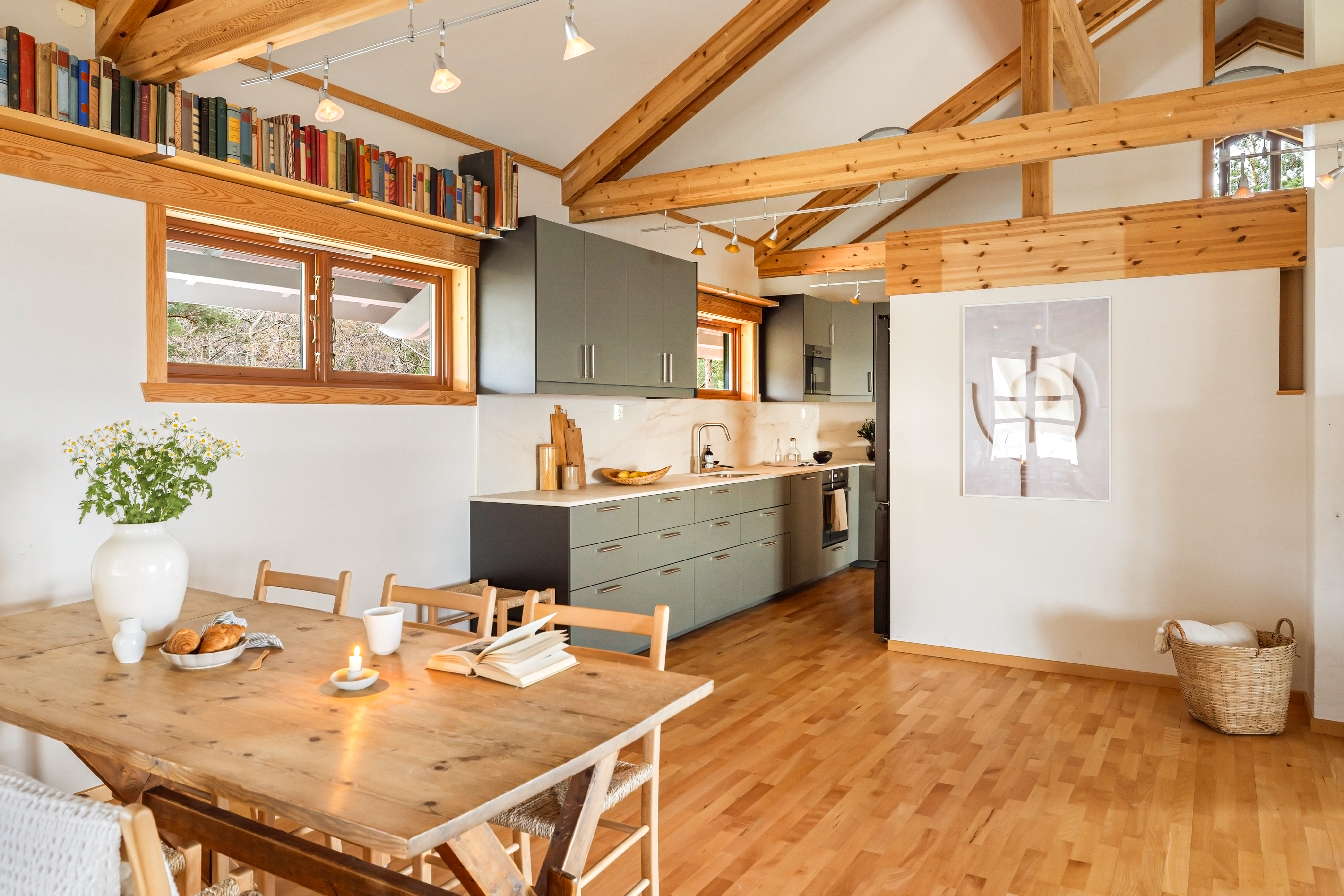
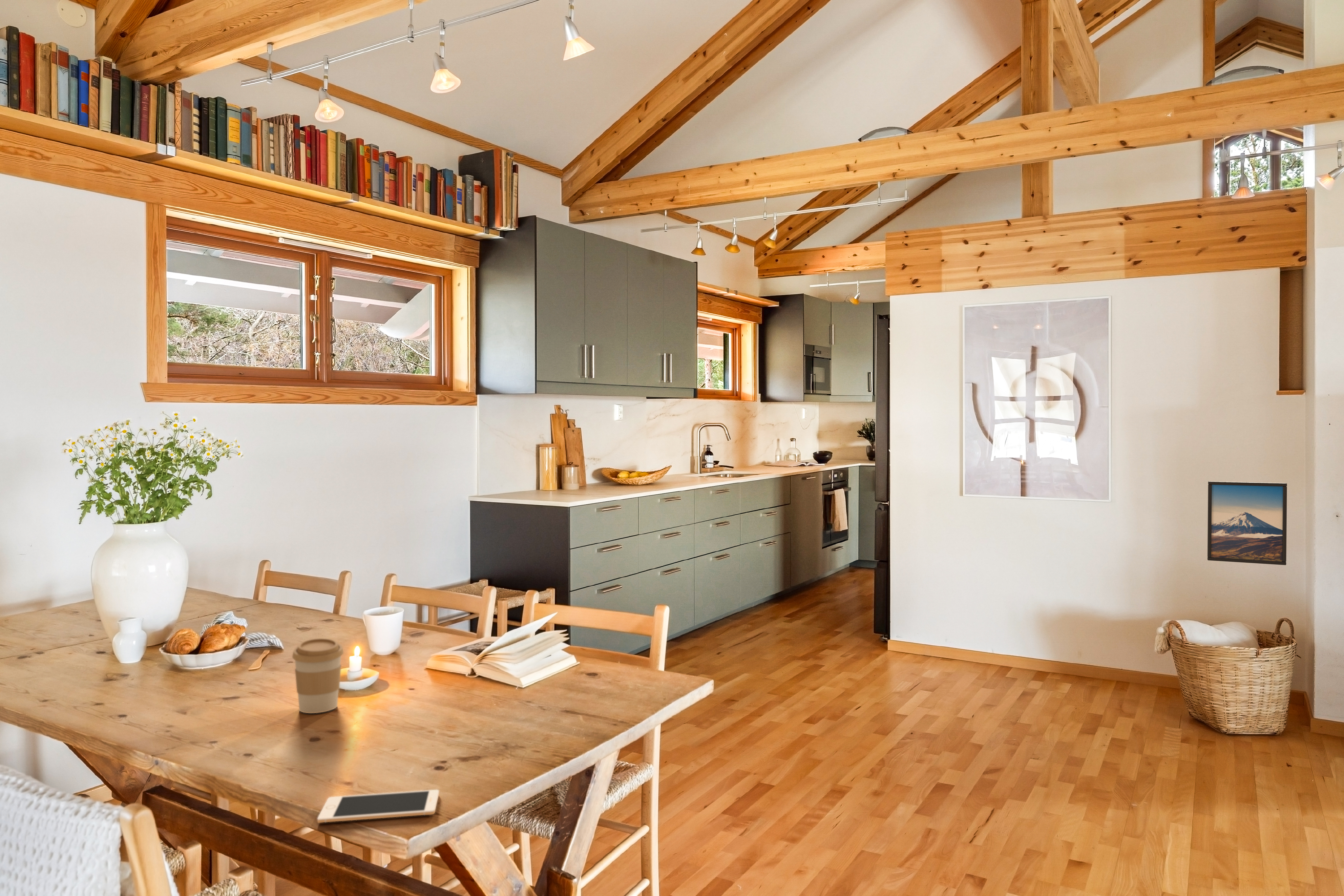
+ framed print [1207,481,1287,565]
+ cell phone [317,789,439,823]
+ coffee cup [292,638,344,714]
